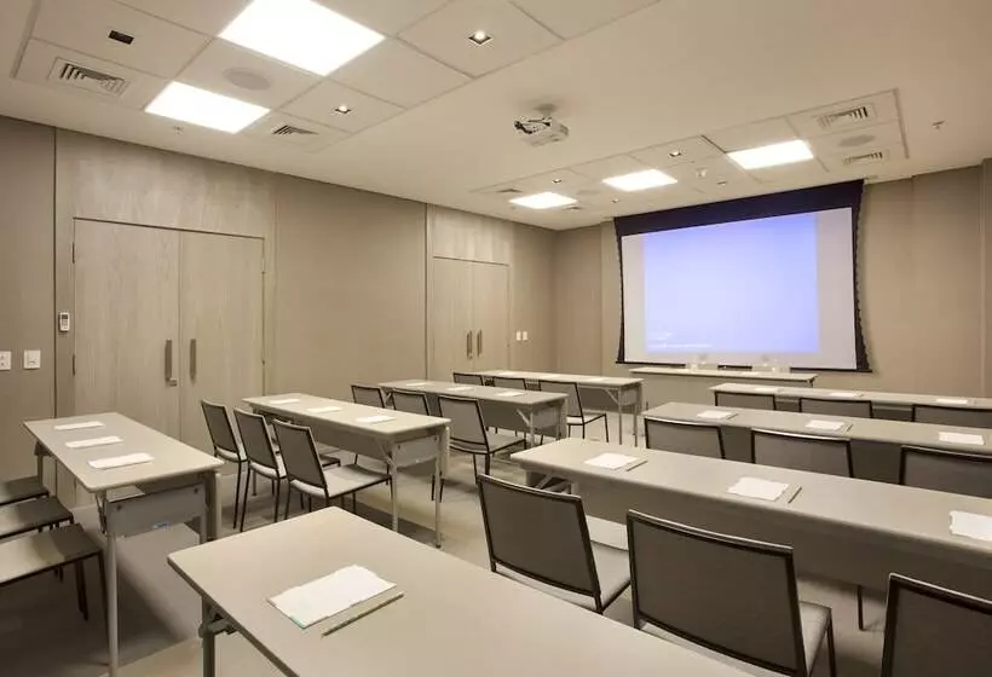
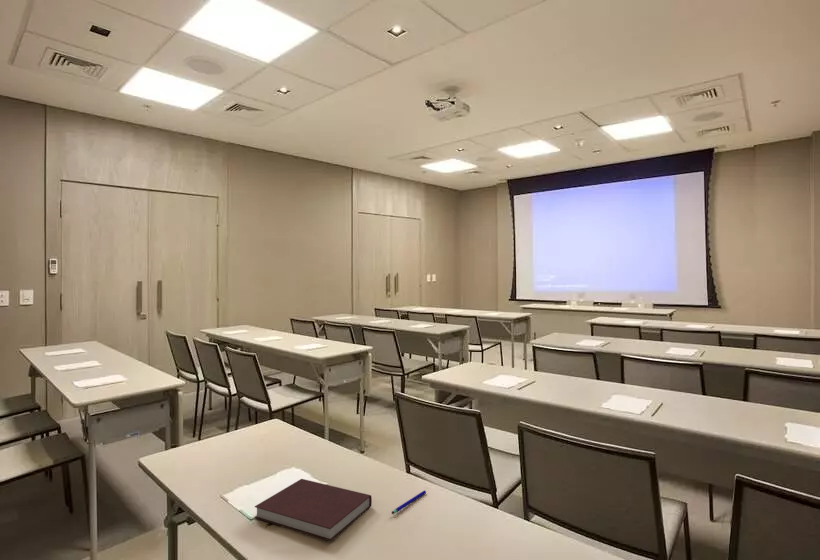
+ notebook [254,478,373,542]
+ pen [391,490,427,515]
